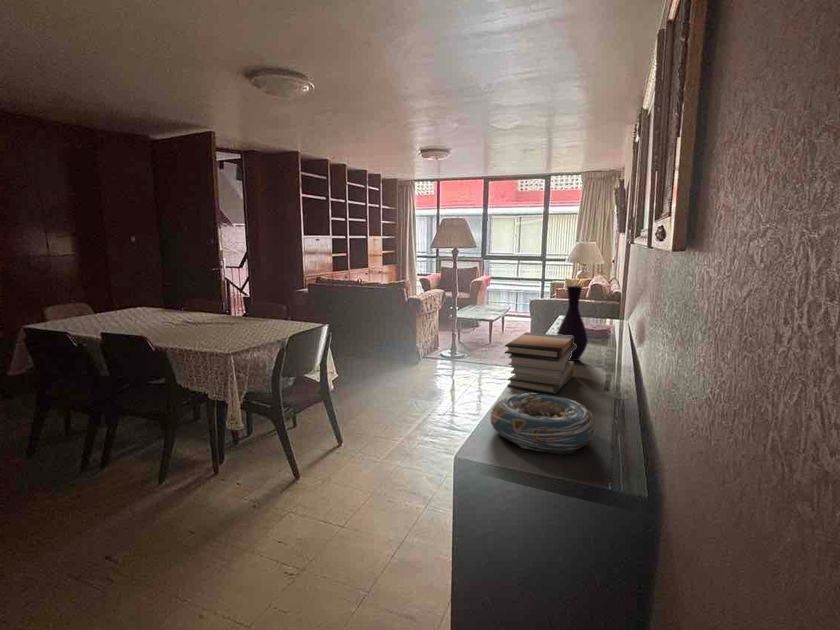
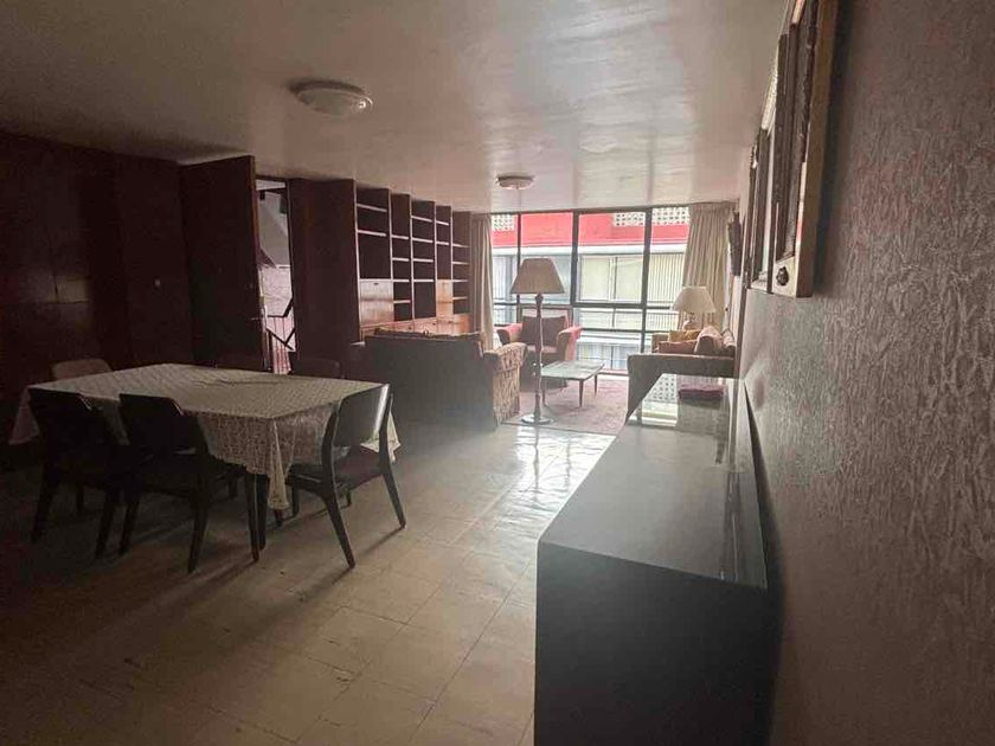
- book stack [504,331,576,395]
- vase [556,285,589,362]
- decorative bowl [489,392,597,453]
